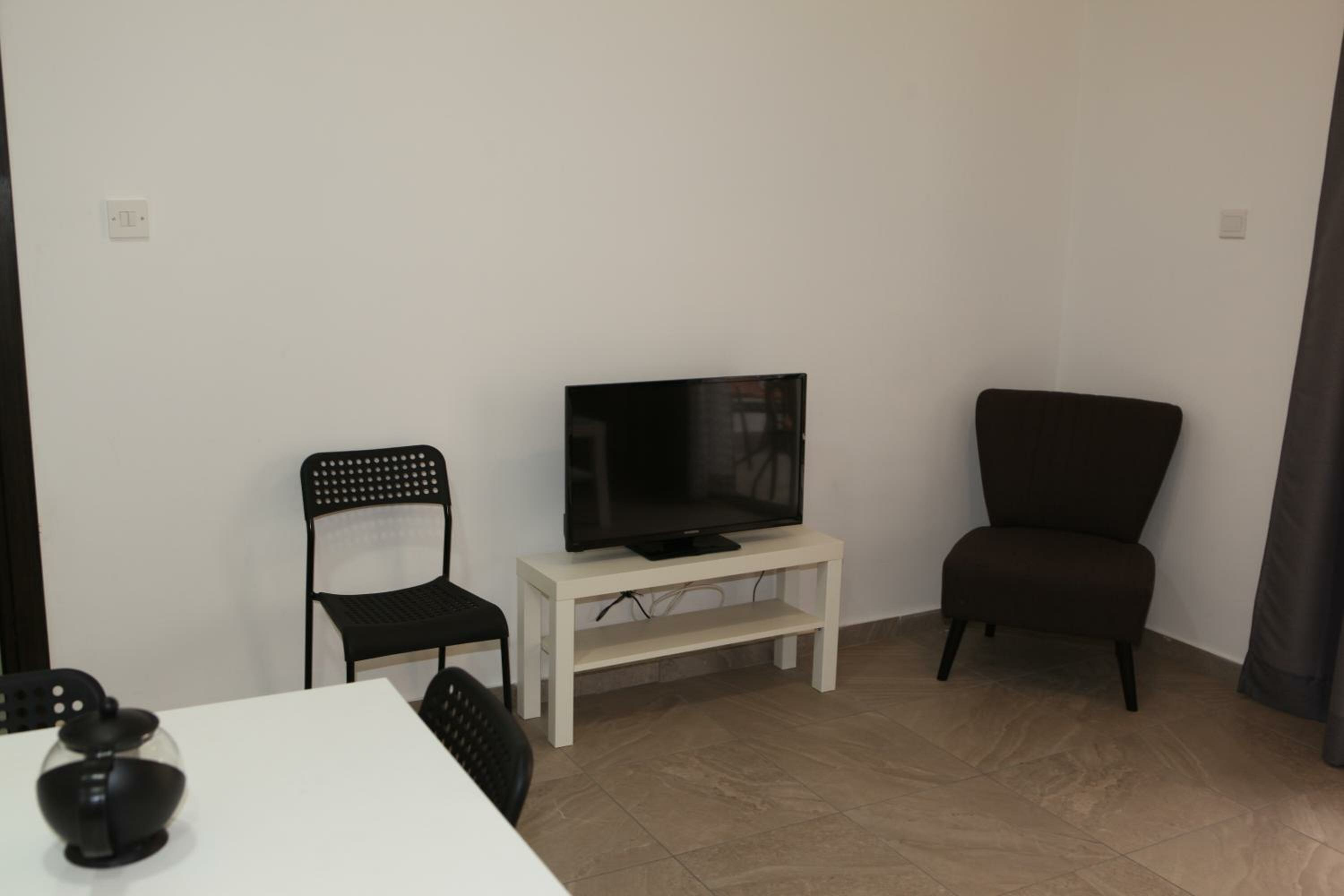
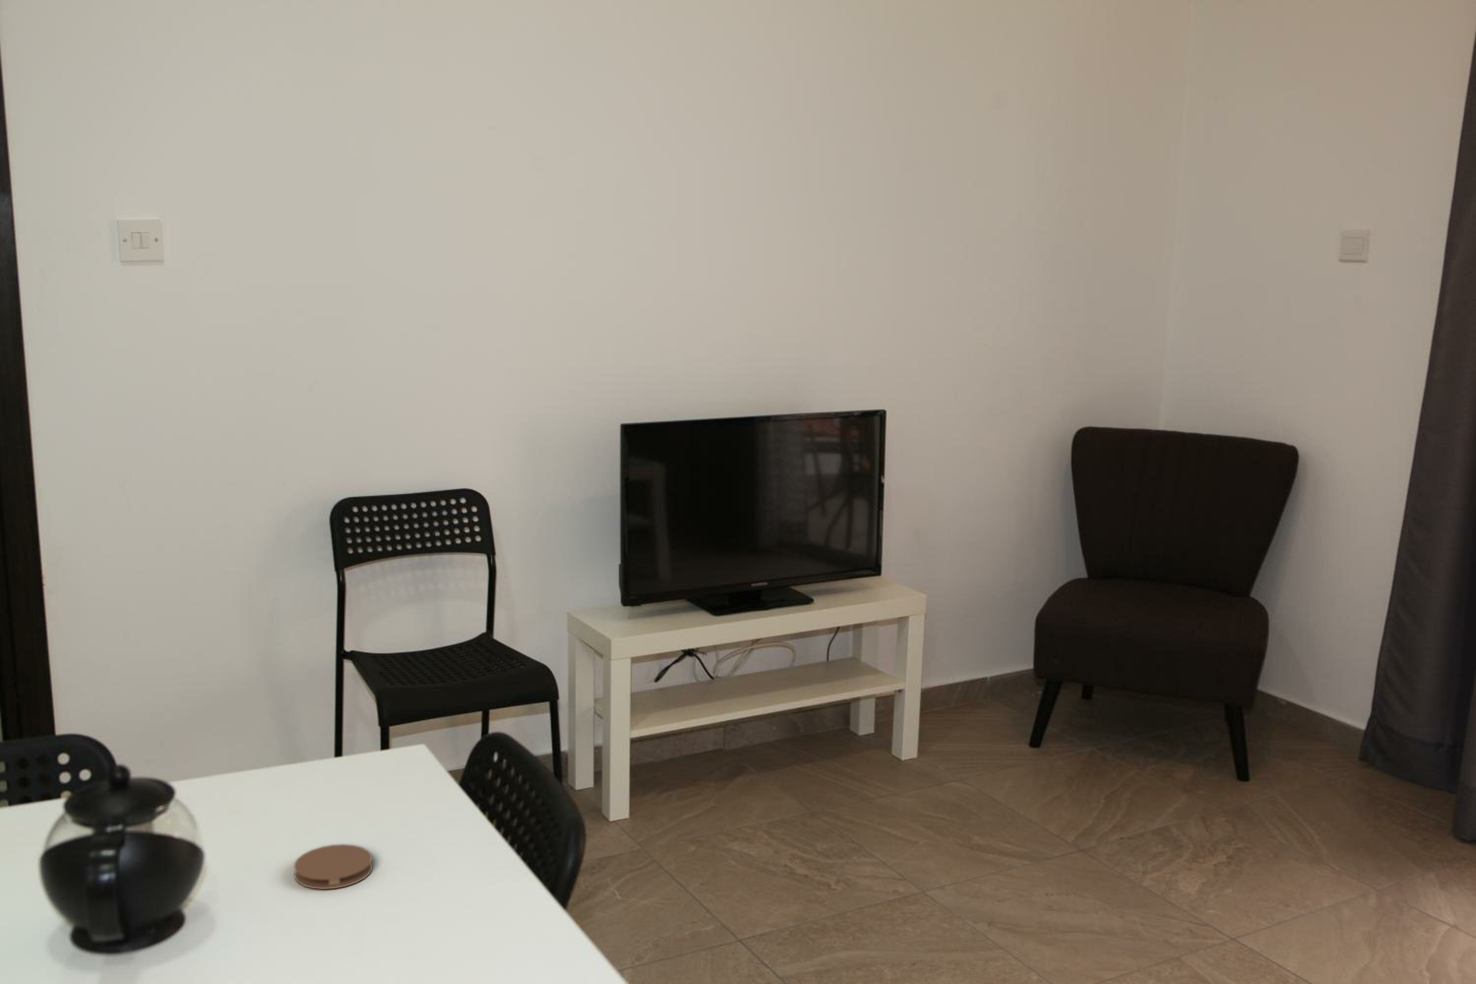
+ coaster [293,843,373,890]
